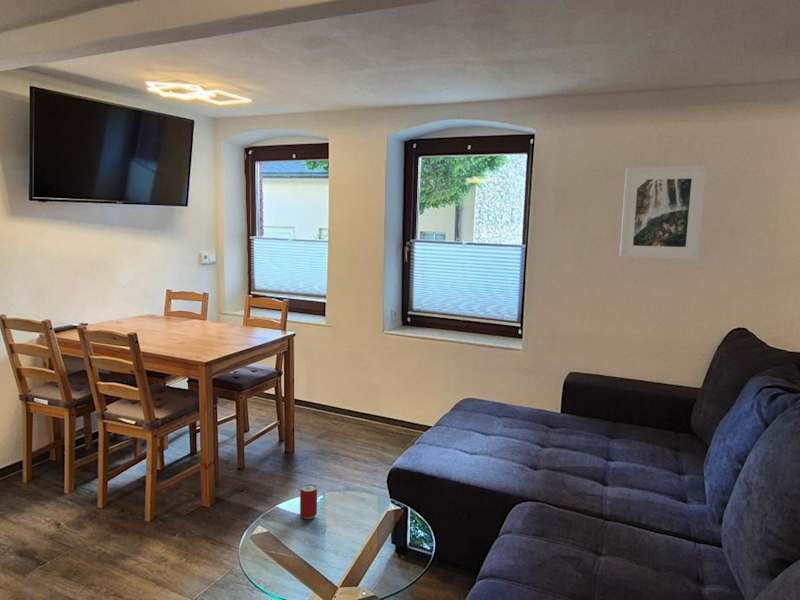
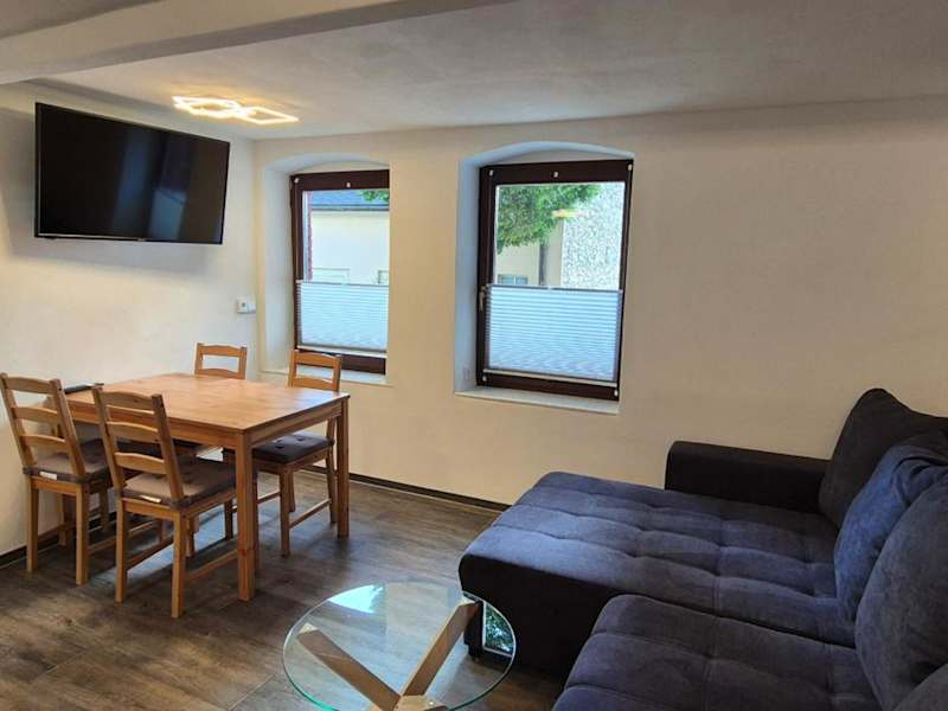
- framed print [619,165,708,261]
- beer can [299,484,318,520]
